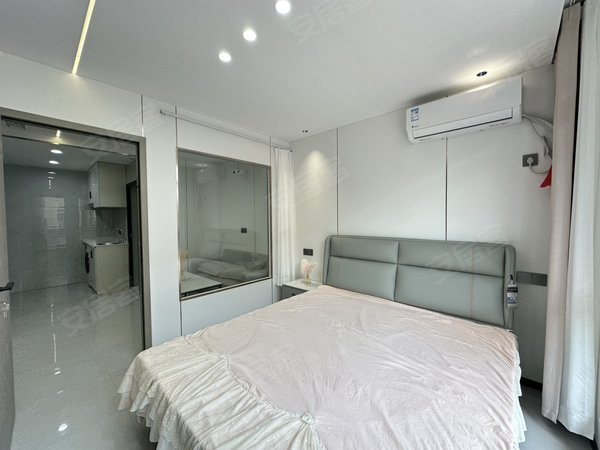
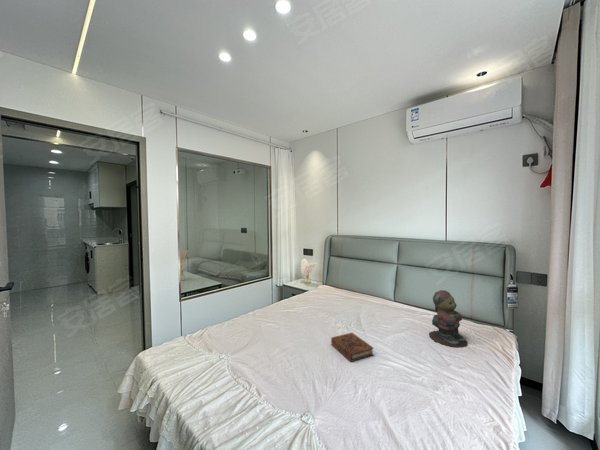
+ teddy bear [428,289,469,348]
+ book [330,332,375,363]
